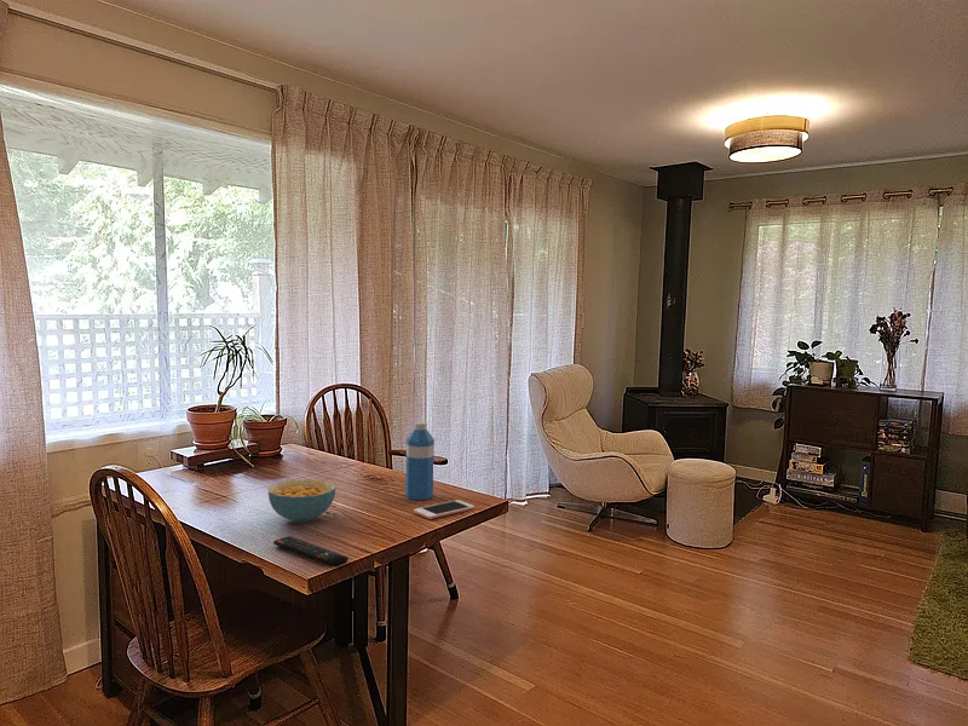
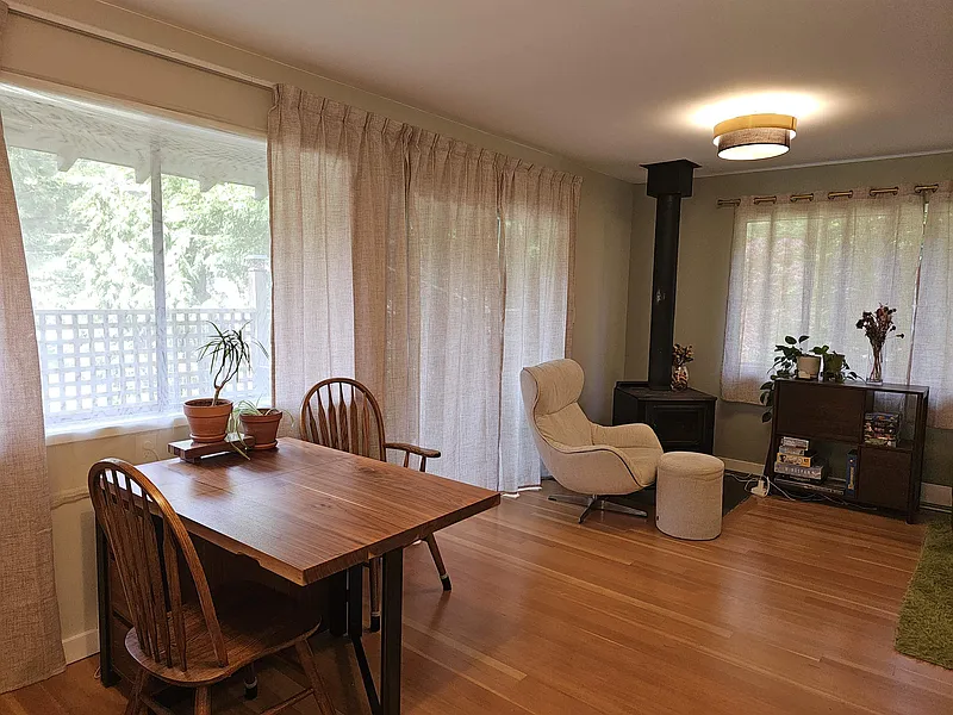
- water bottle [404,421,436,501]
- cell phone [413,499,476,520]
- cereal bowl [267,478,336,524]
- remote control [272,535,350,569]
